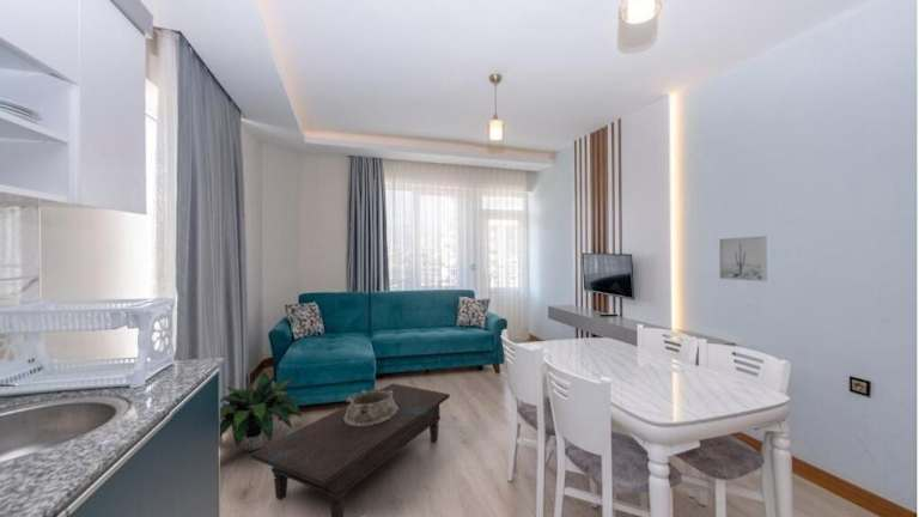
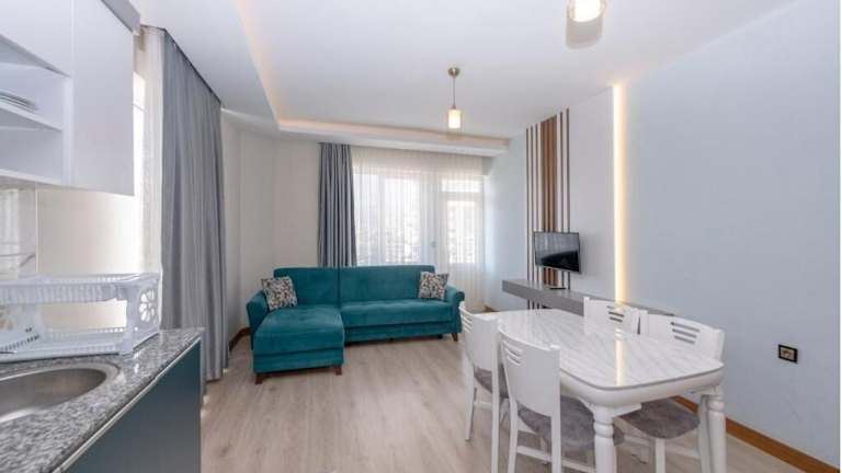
- coffee table [249,382,451,517]
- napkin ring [343,388,398,426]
- potted plant [219,370,303,451]
- wall art [718,235,768,282]
